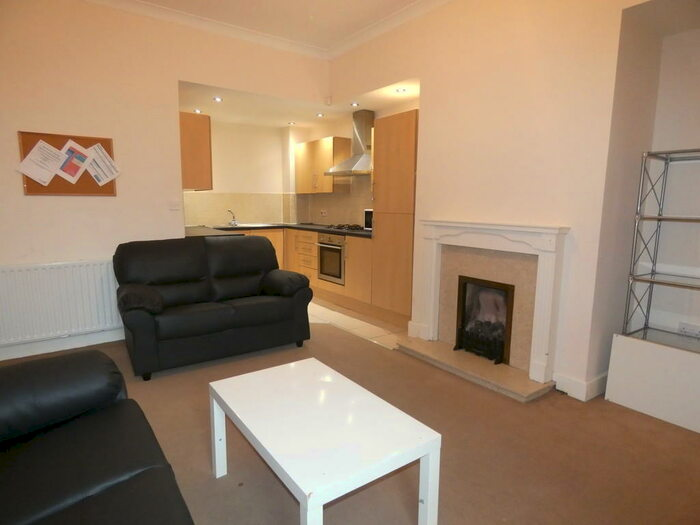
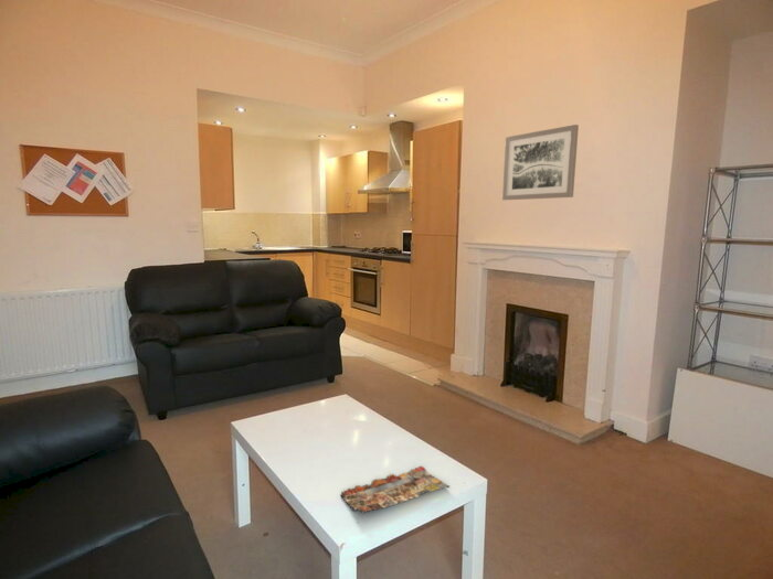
+ wall art [501,124,580,201]
+ magazine [339,465,451,514]
